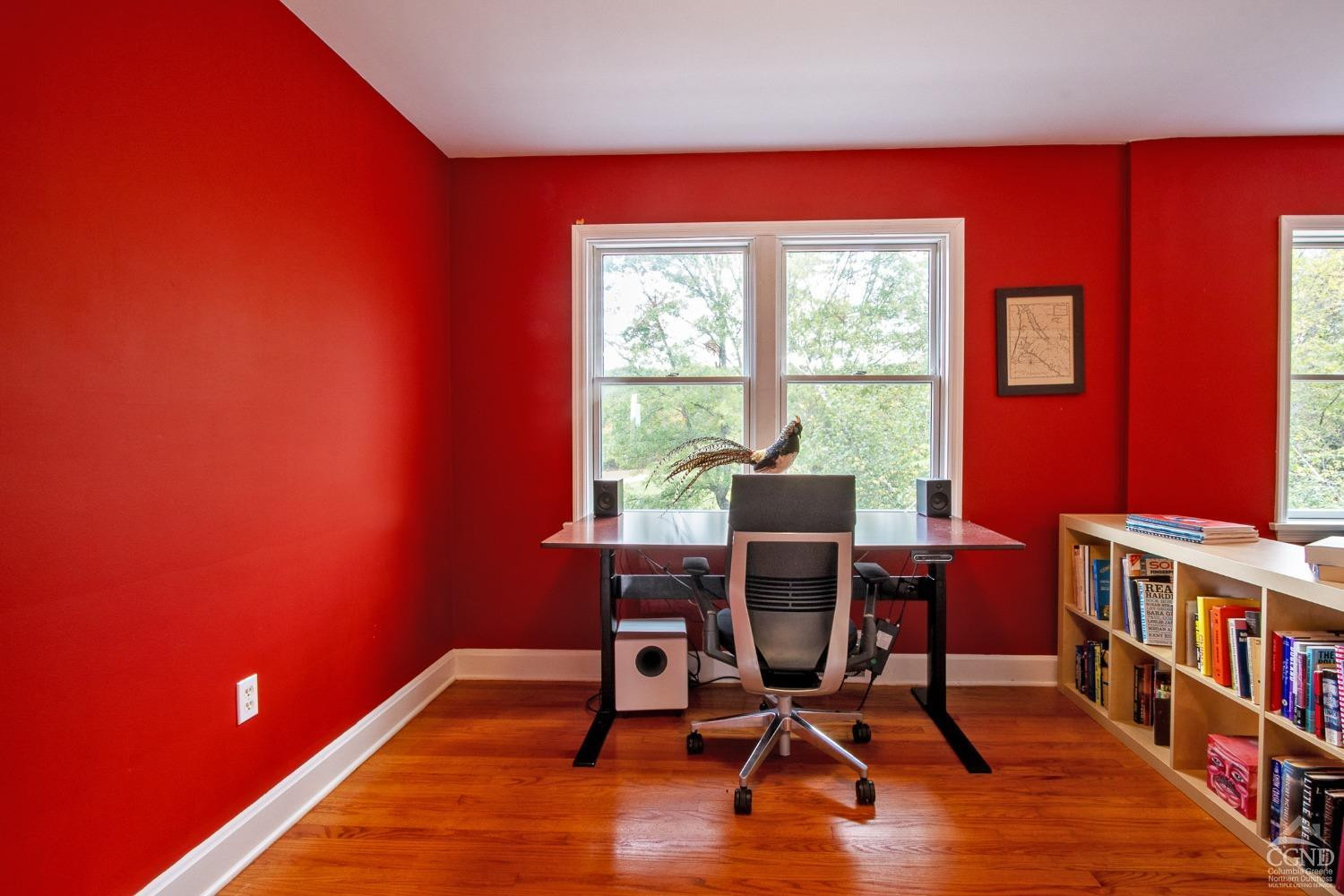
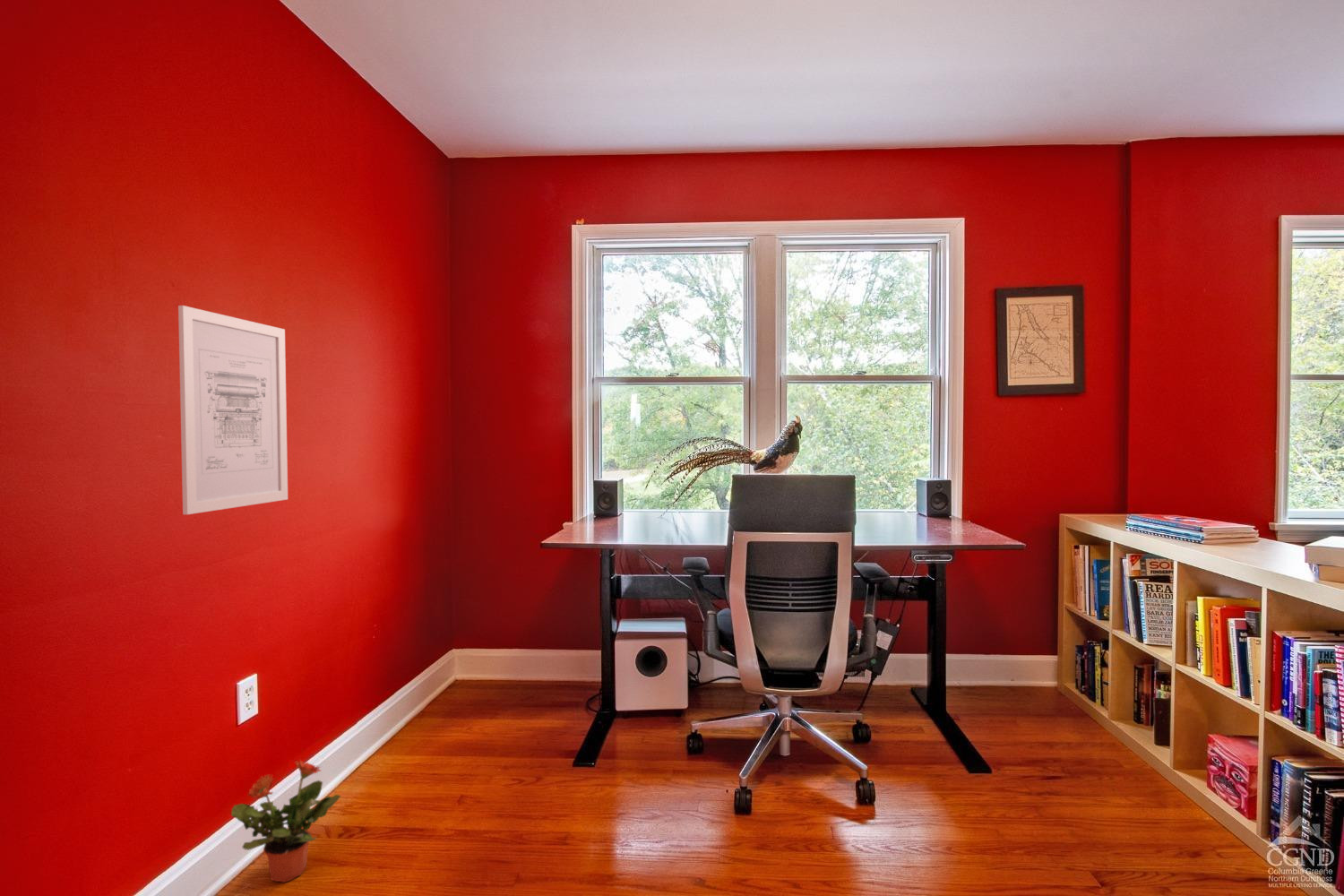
+ wall art [177,305,289,515]
+ potted plant [230,759,341,883]
